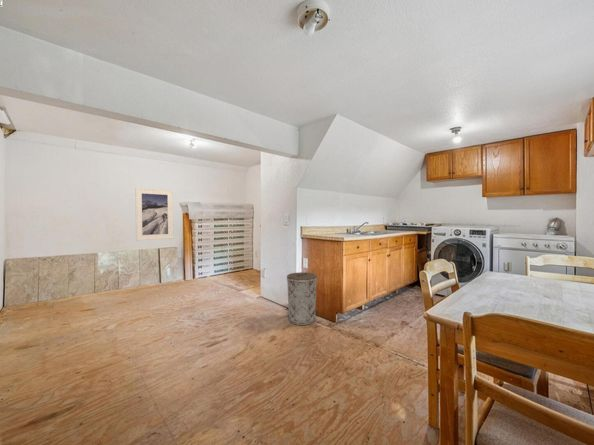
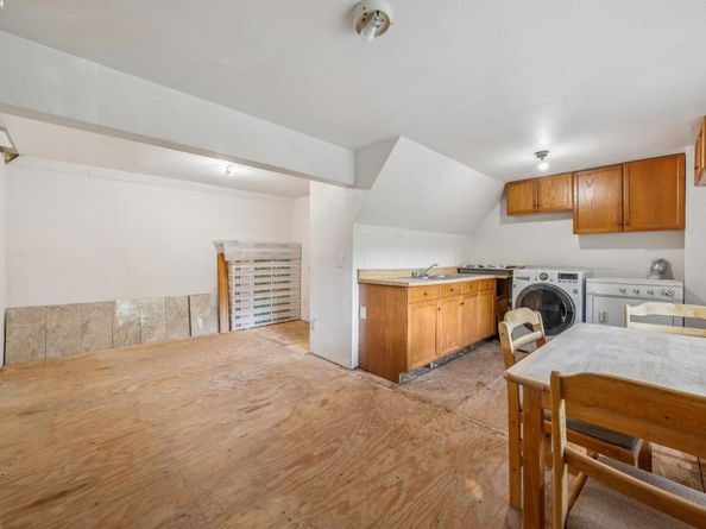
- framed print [134,187,174,242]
- trash can [286,271,318,326]
